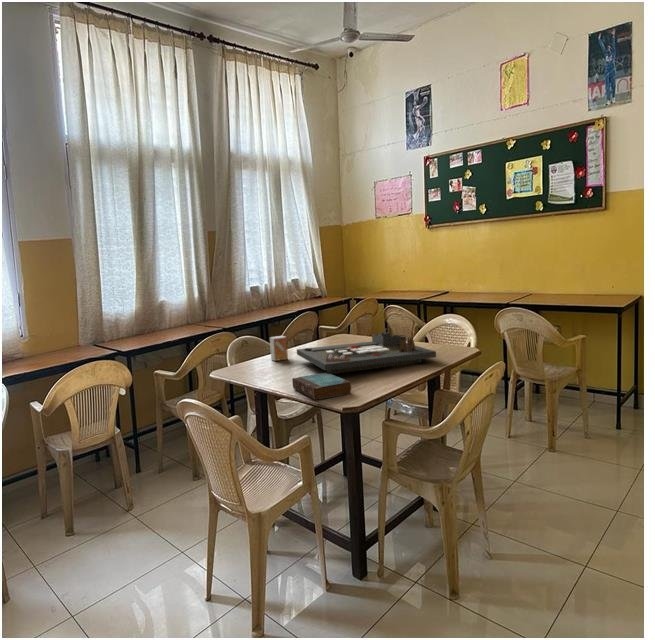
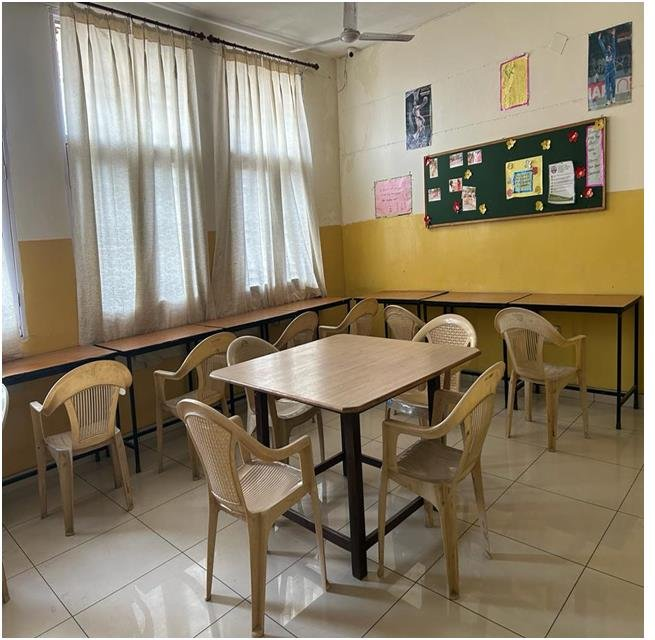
- book [291,372,352,401]
- small box [269,335,289,362]
- gameboard [296,327,437,375]
